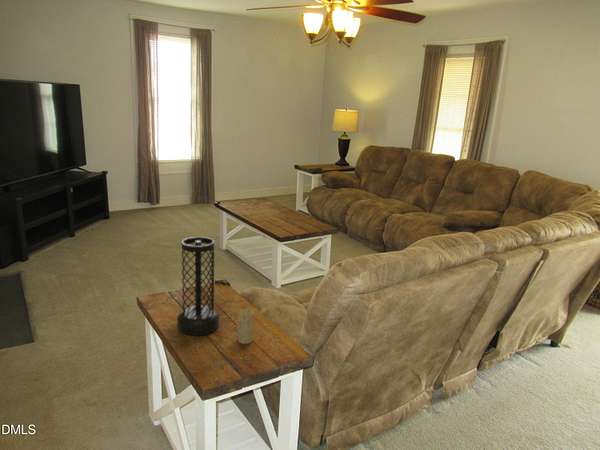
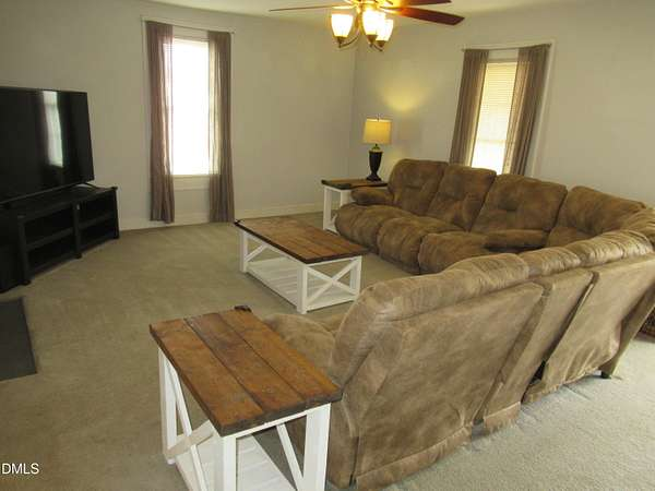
- candle [236,309,255,345]
- vase [176,236,220,337]
